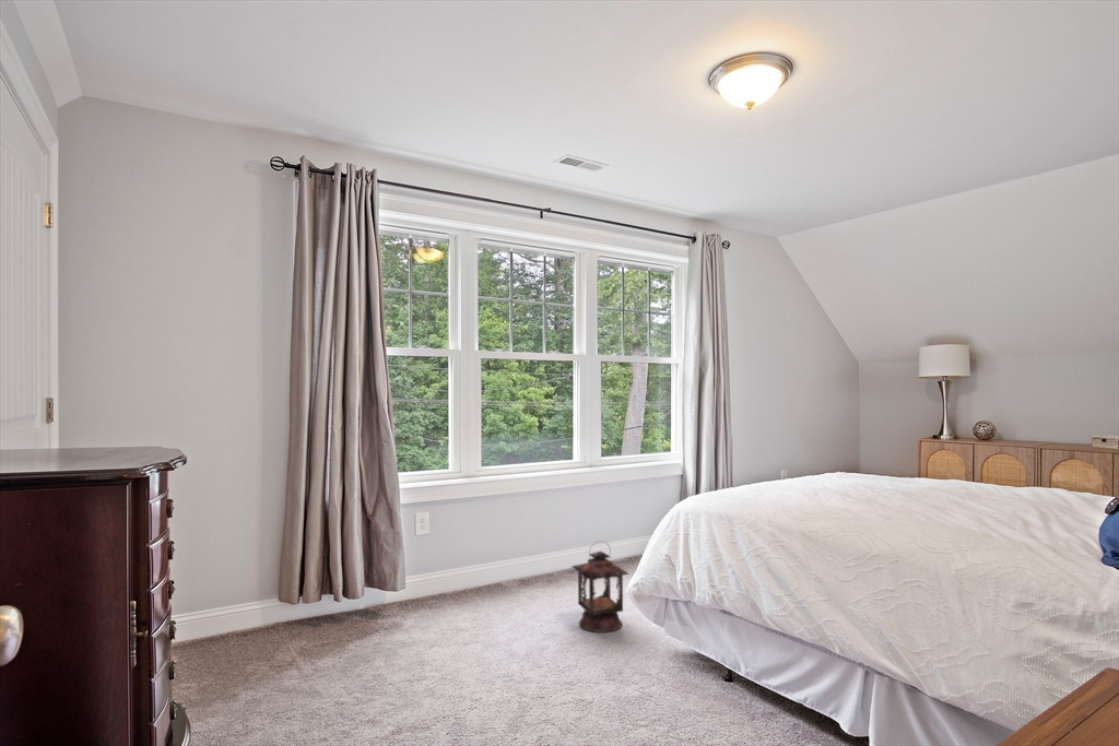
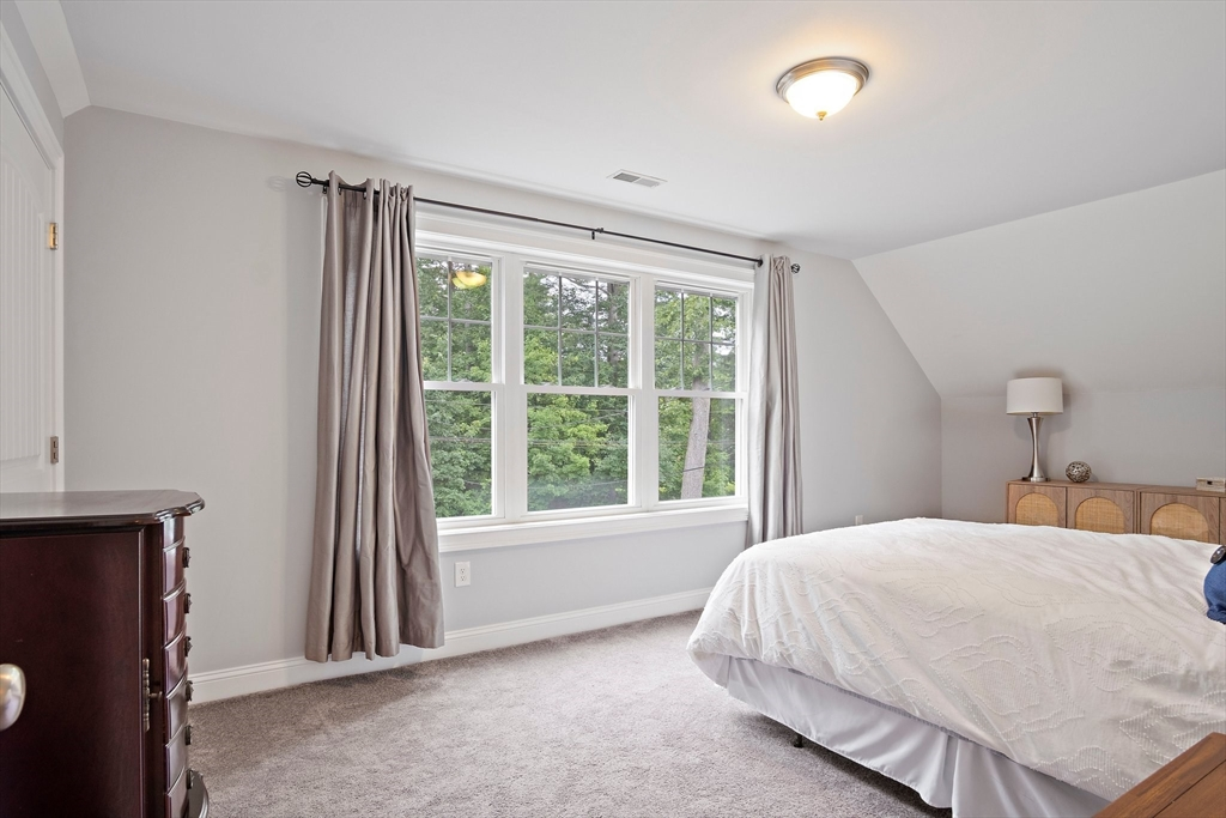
- candle lantern [570,540,631,633]
